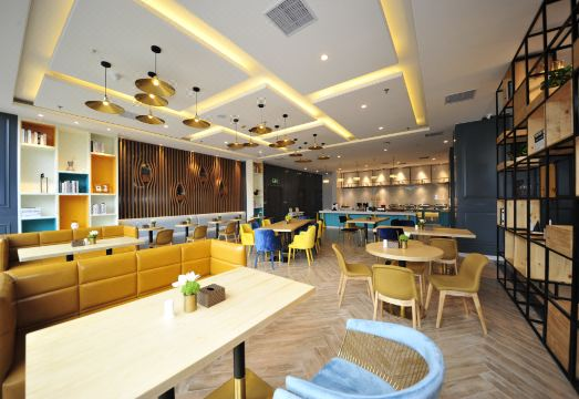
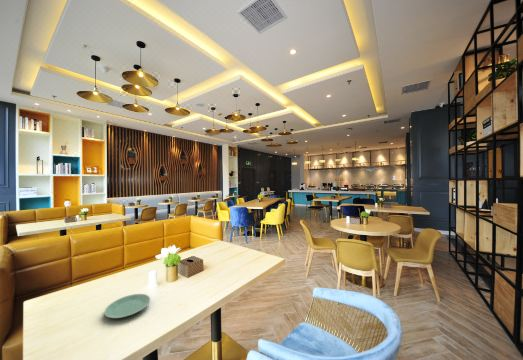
+ plate [103,293,151,319]
